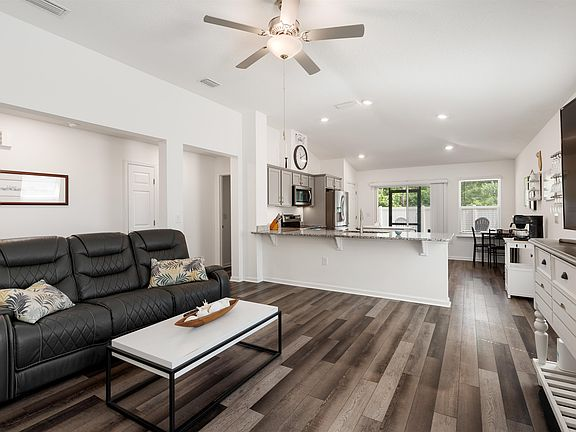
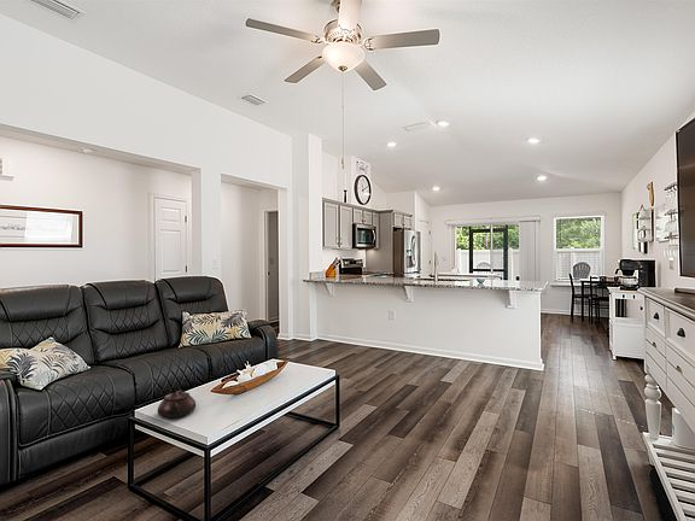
+ teapot [157,390,197,418]
